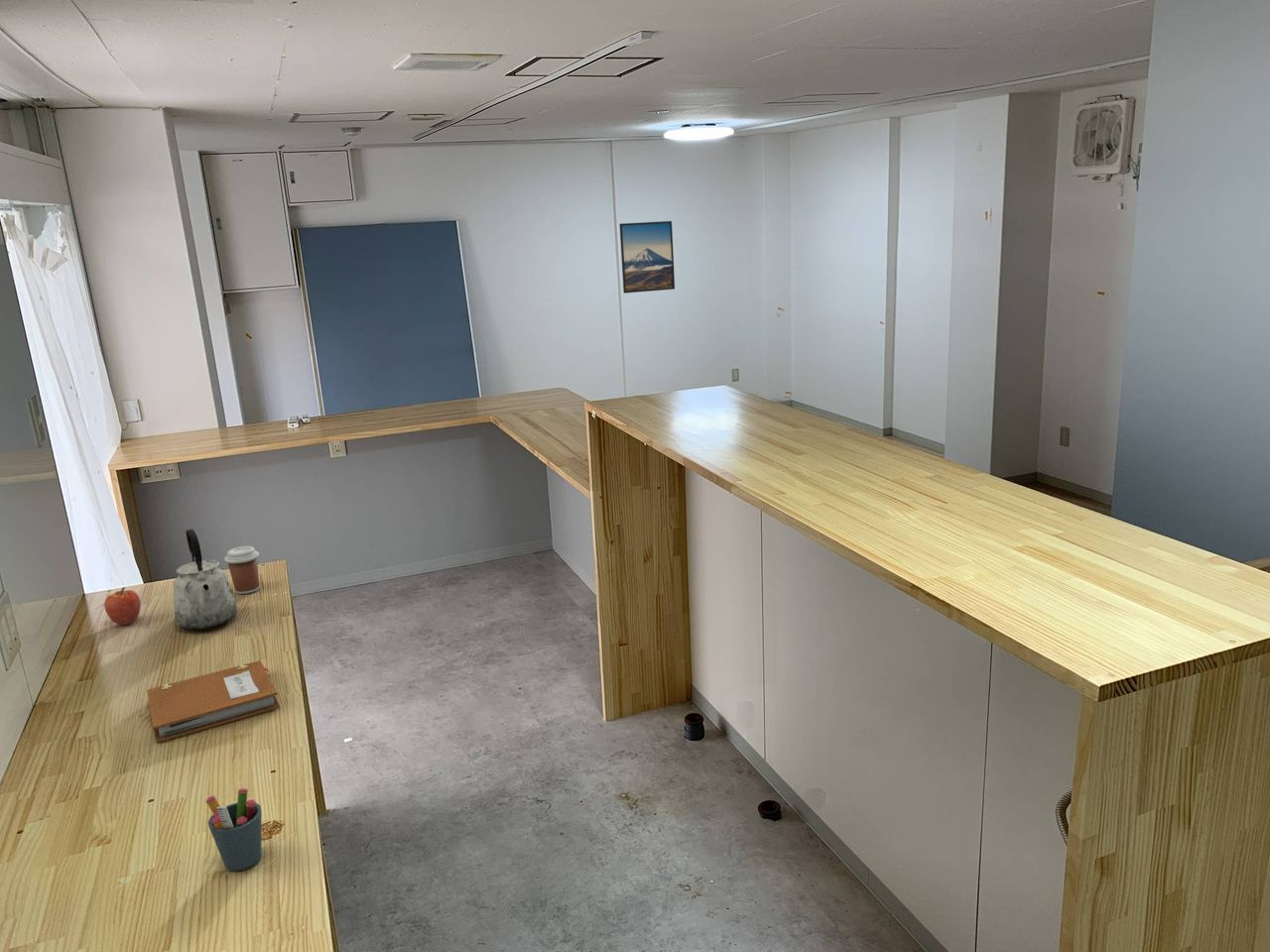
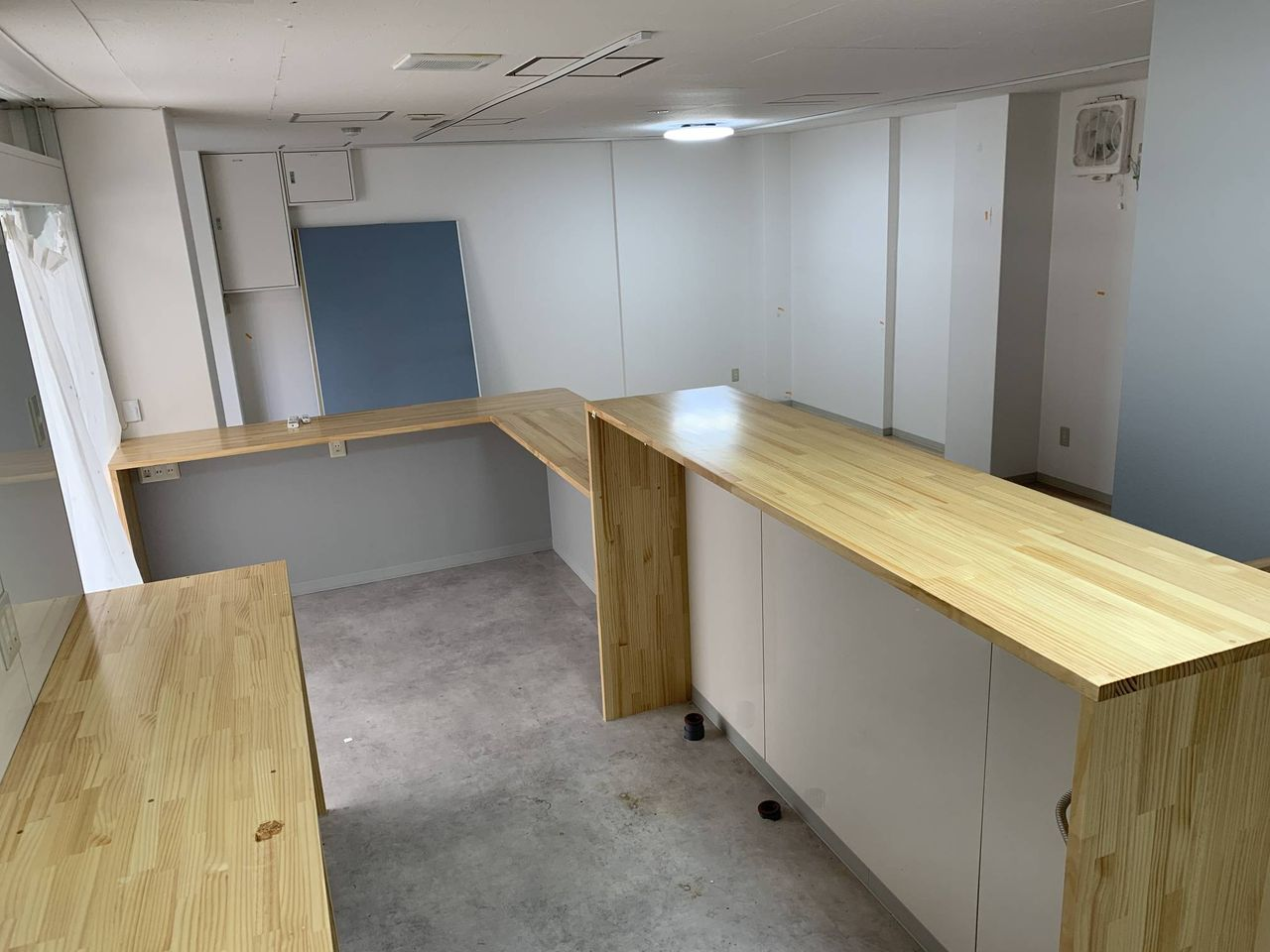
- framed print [618,220,676,295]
- apple [103,586,142,626]
- kettle [173,529,238,632]
- notebook [146,659,281,744]
- pen holder [205,787,262,872]
- coffee cup [223,545,261,595]
